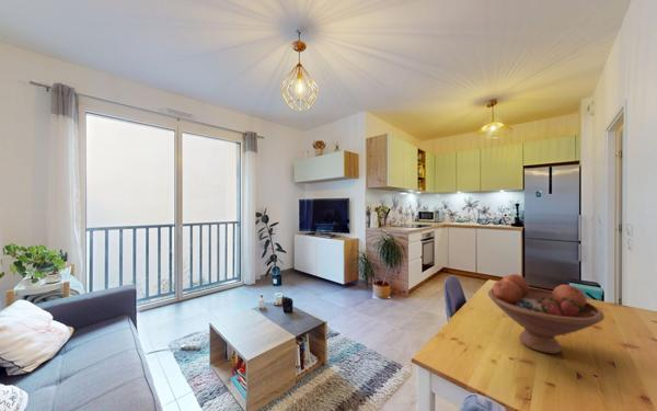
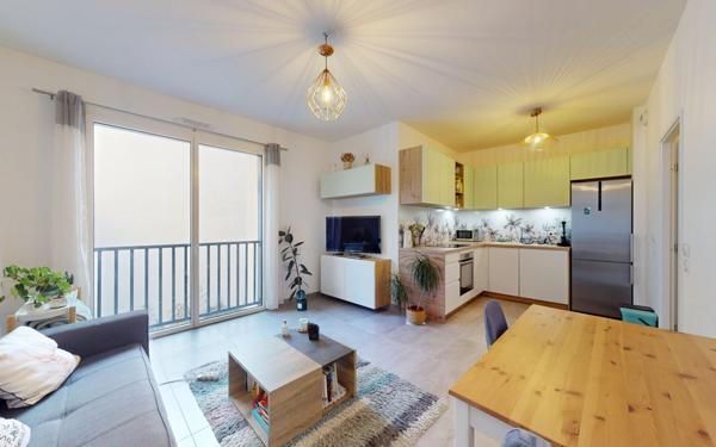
- fruit bowl [487,273,606,355]
